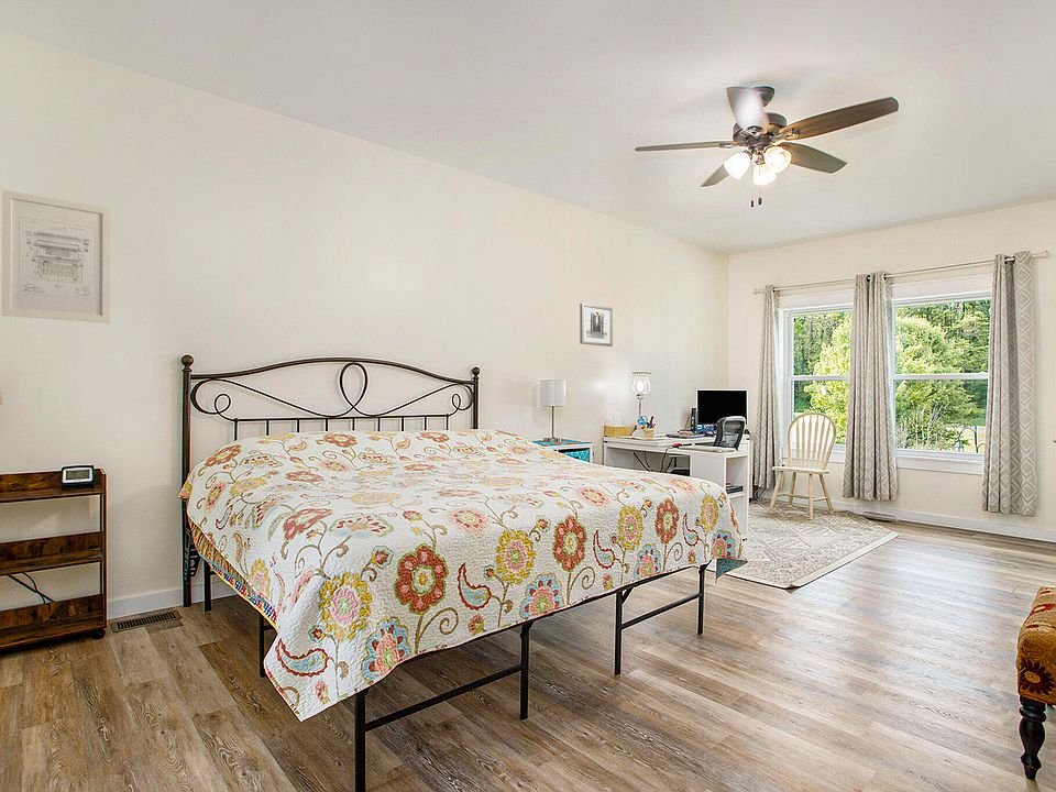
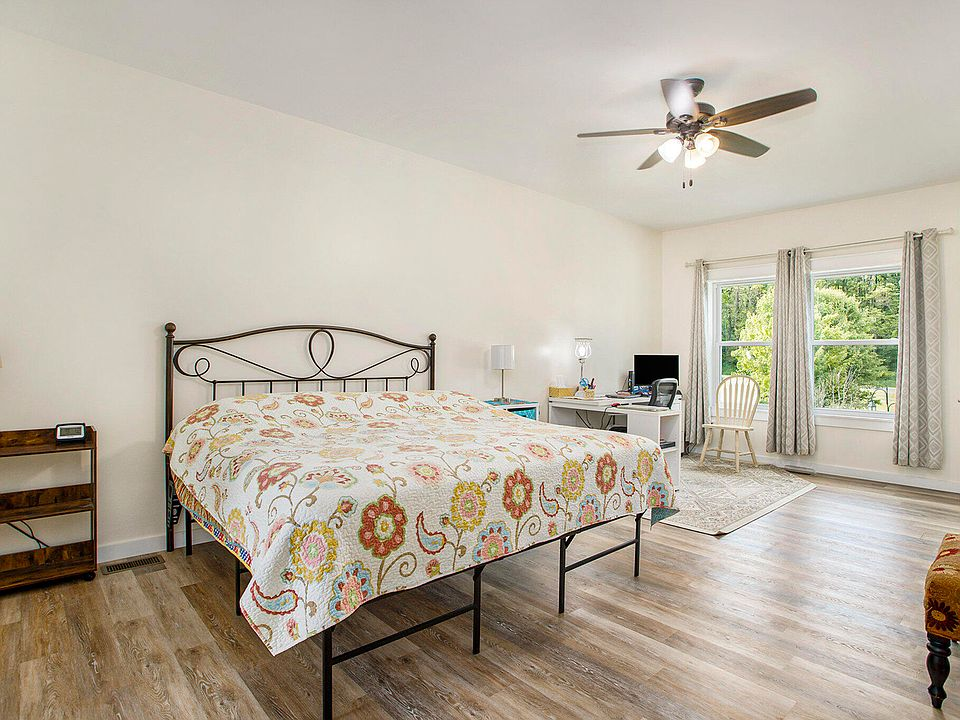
- wall art [579,302,614,348]
- wall art [1,188,111,324]
